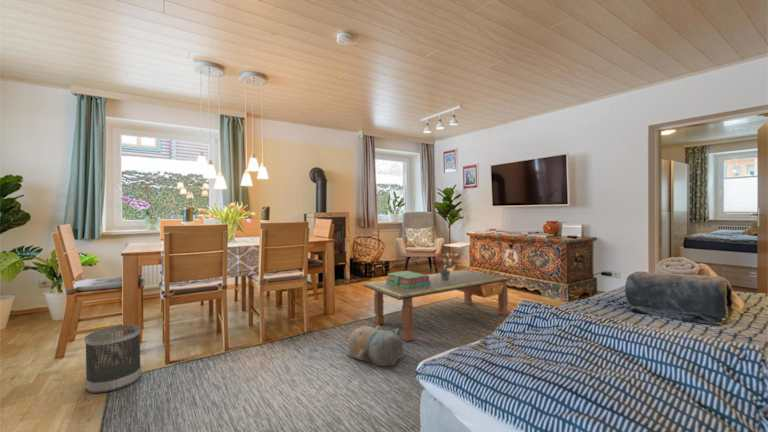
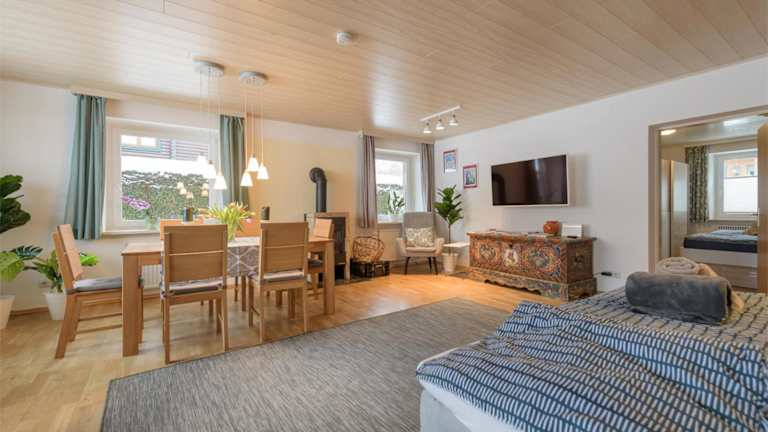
- wastebasket [84,324,142,394]
- plush toy [345,325,404,367]
- potted plant [433,237,462,281]
- coffee table [363,269,511,342]
- stack of books [385,270,431,289]
